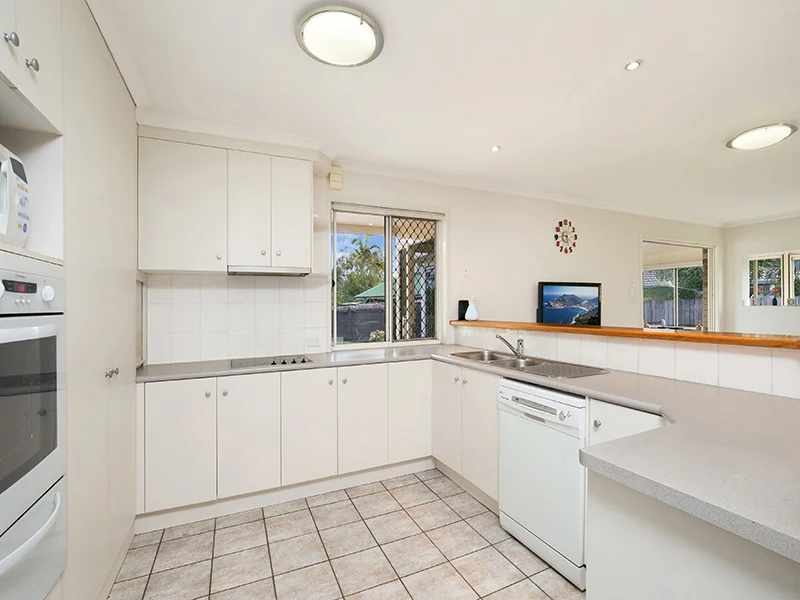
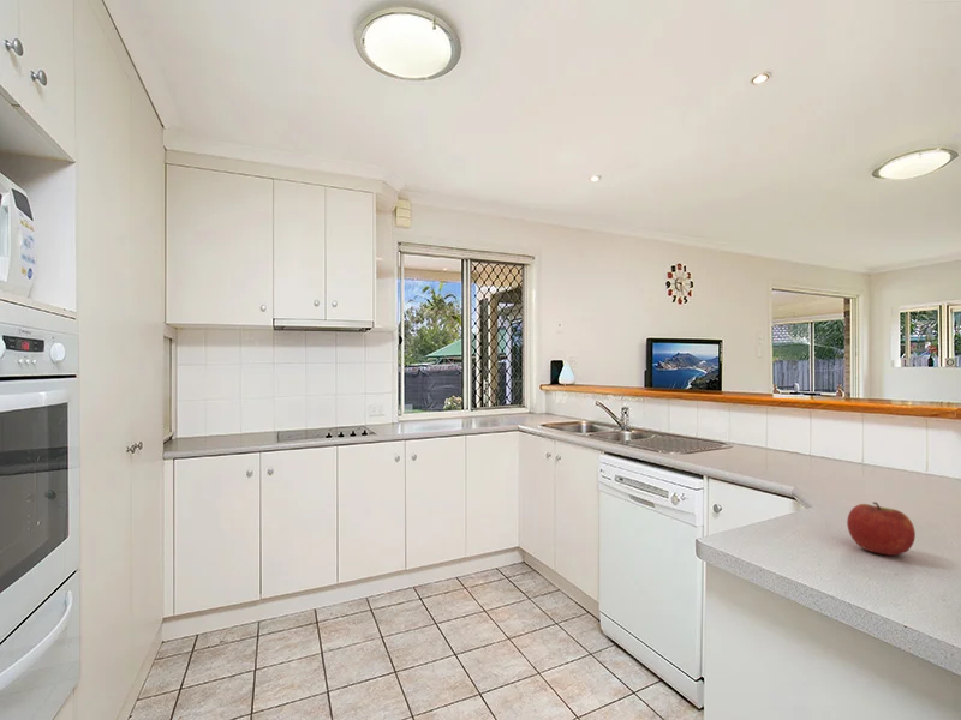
+ apple [846,500,917,557]
